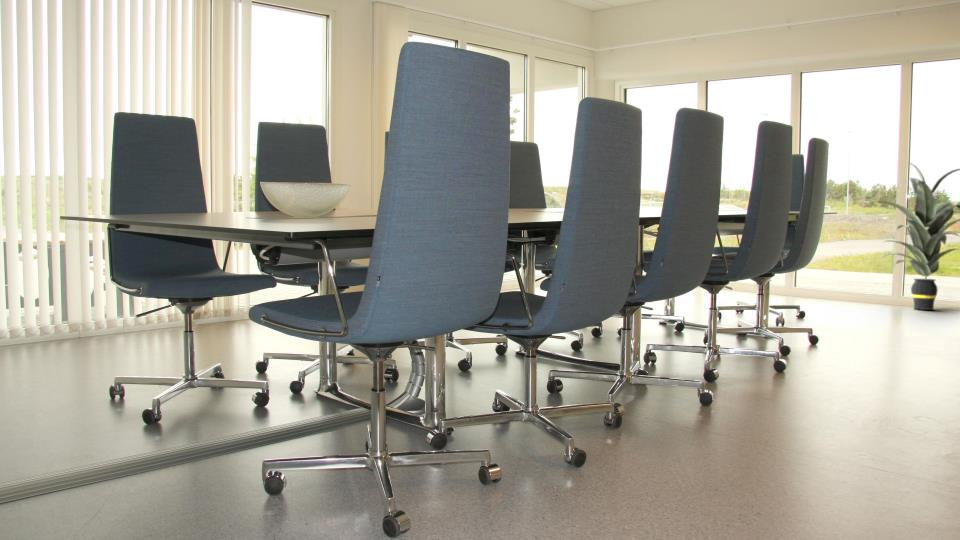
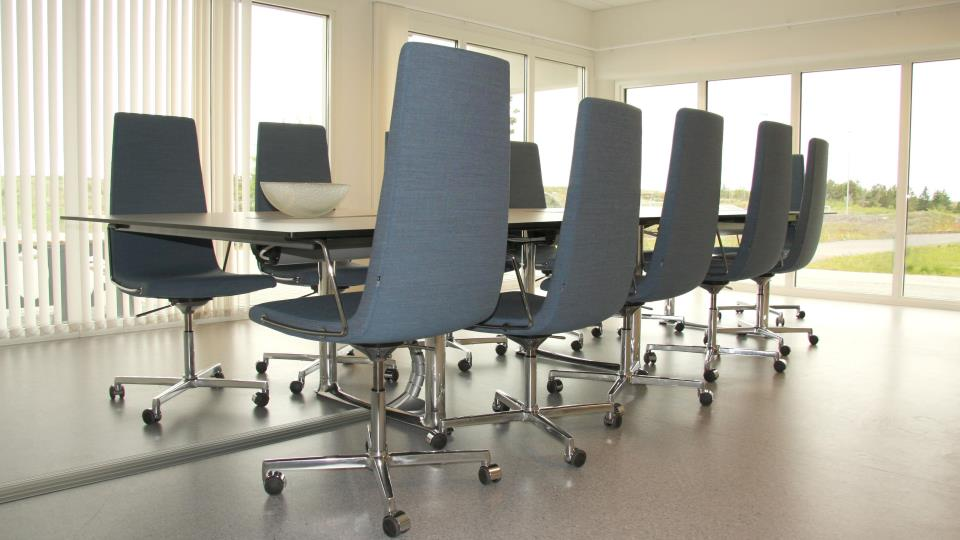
- indoor plant [868,162,960,311]
